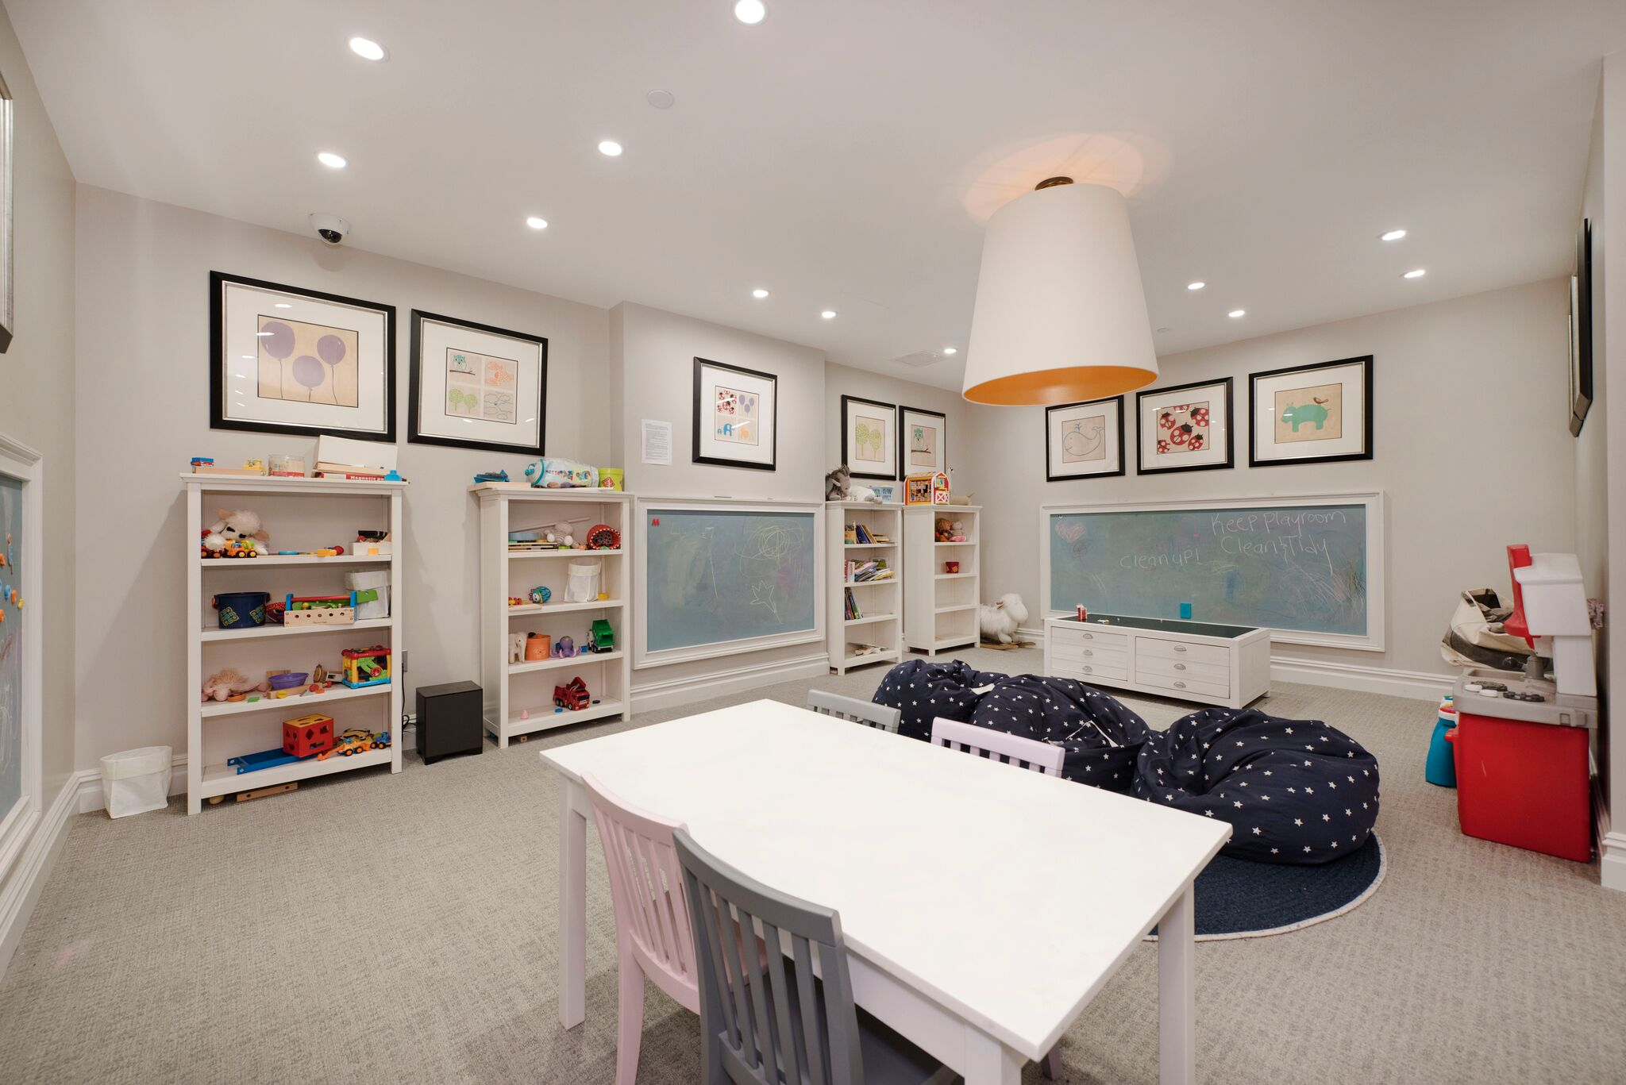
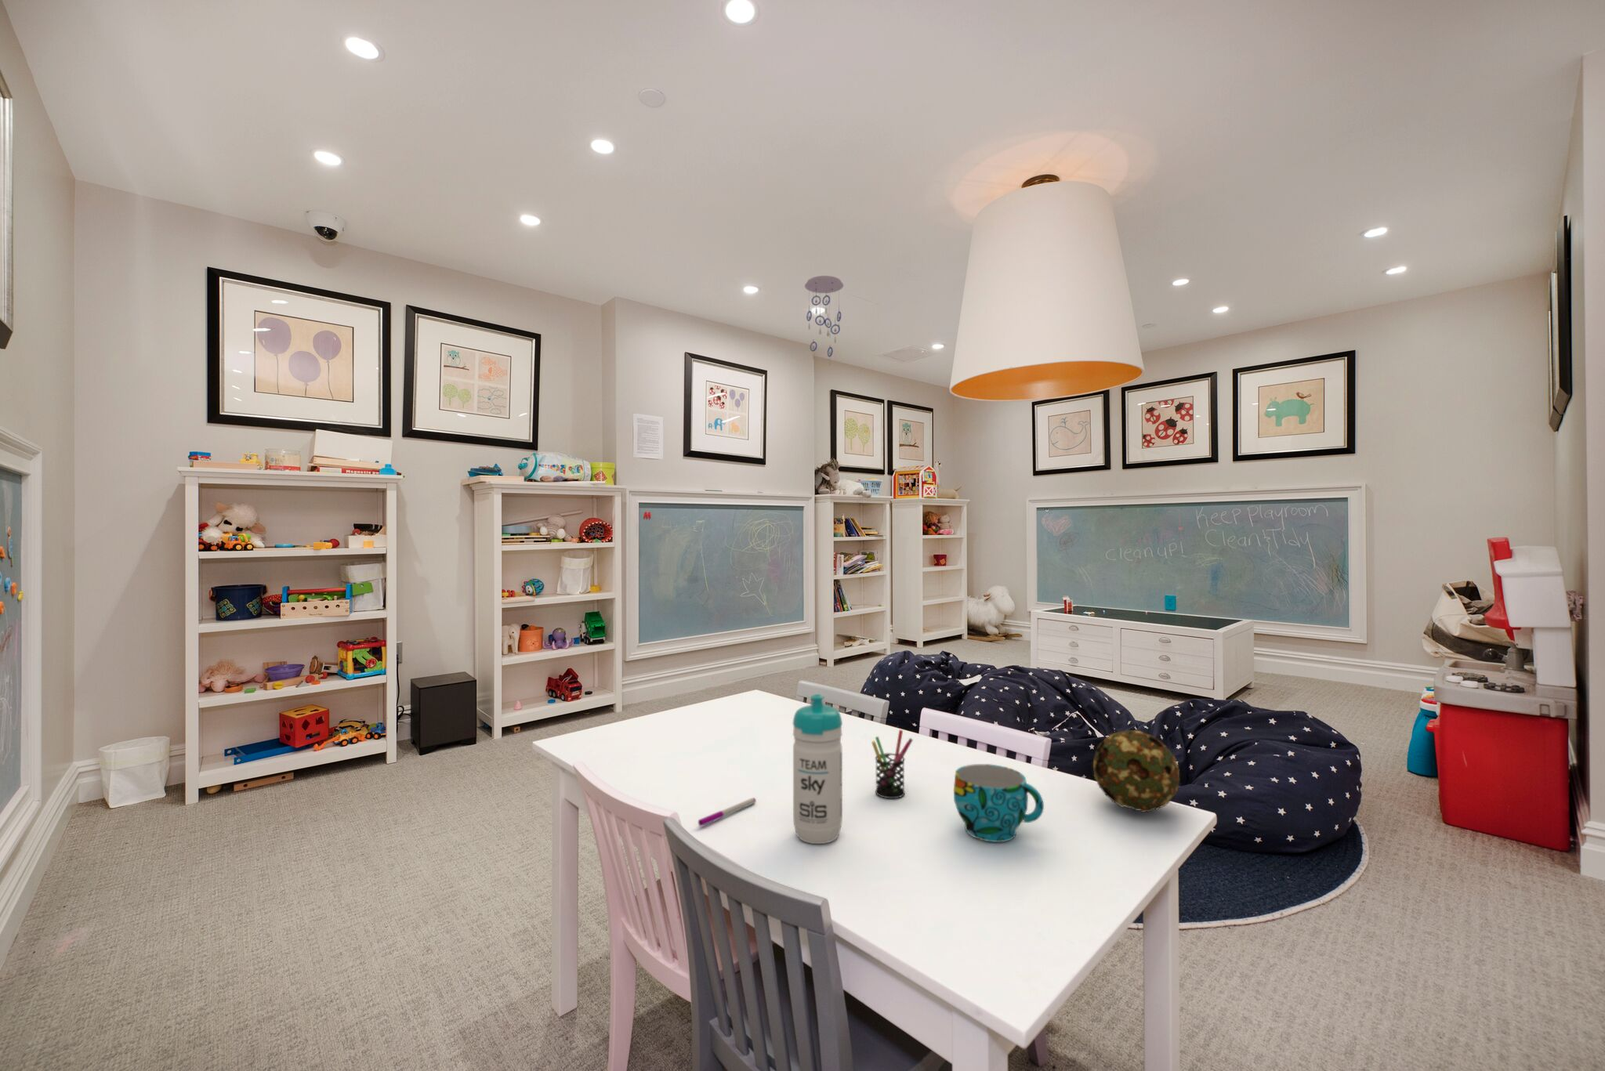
+ water bottle [792,693,844,845]
+ cup [952,763,1045,843]
+ decorative ball [1092,729,1181,813]
+ pen holder [871,729,914,800]
+ pen [698,797,756,827]
+ ceiling mobile [804,275,844,366]
